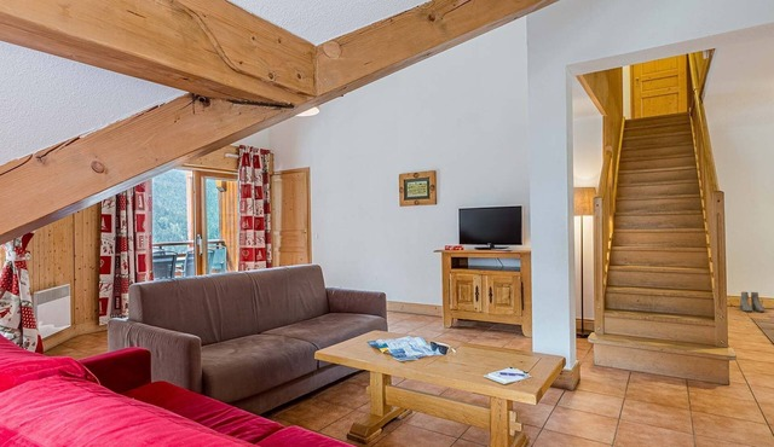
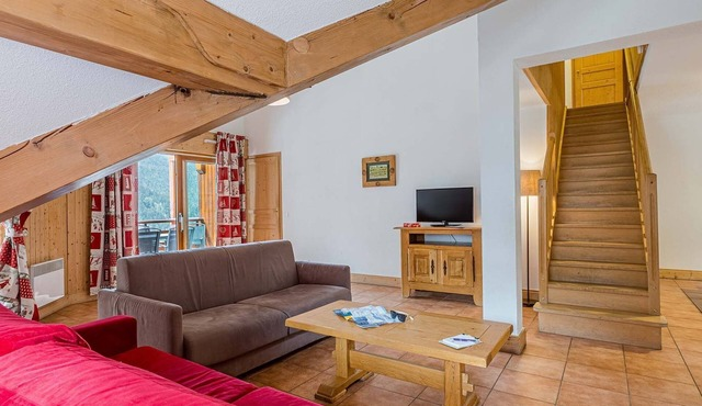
- boots [739,291,766,313]
